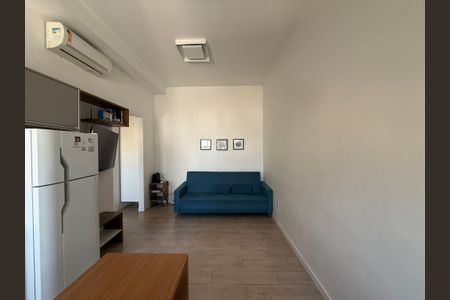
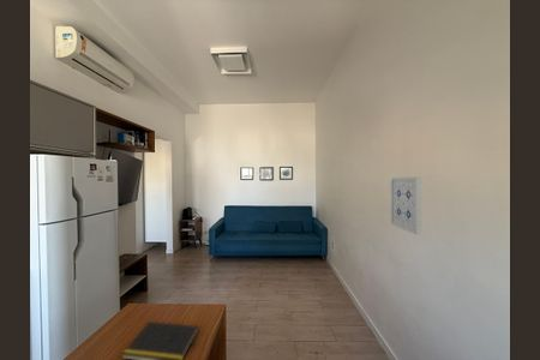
+ wall art [390,176,422,236]
+ notepad [120,320,200,360]
